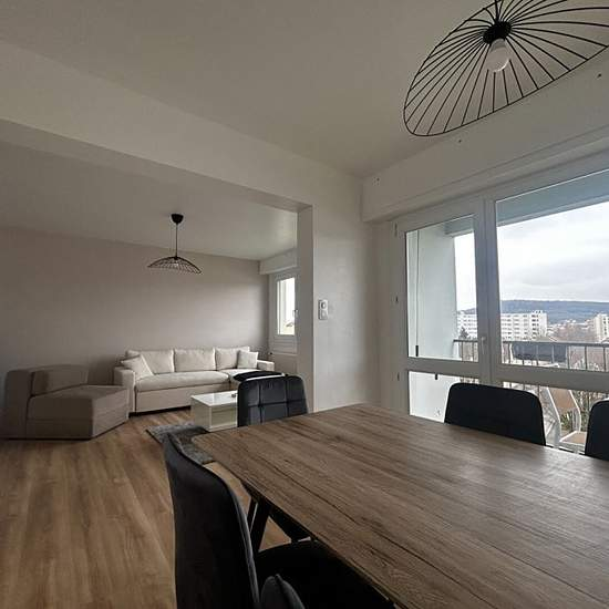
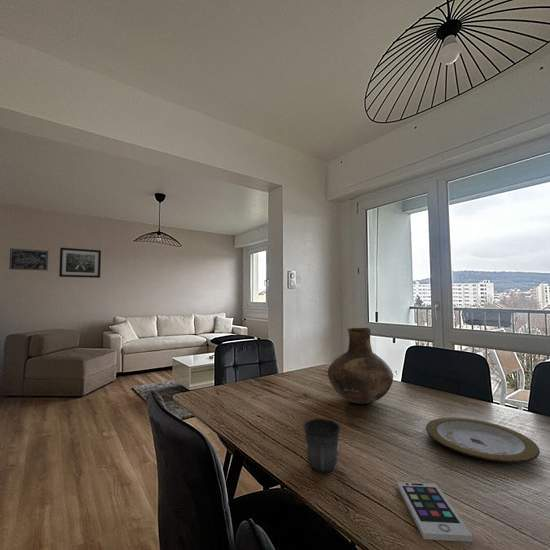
+ vase [327,327,394,405]
+ wall art [58,247,102,279]
+ wall art [8,247,49,271]
+ smartphone [396,481,474,543]
+ plate [425,417,541,463]
+ mug [303,418,341,474]
